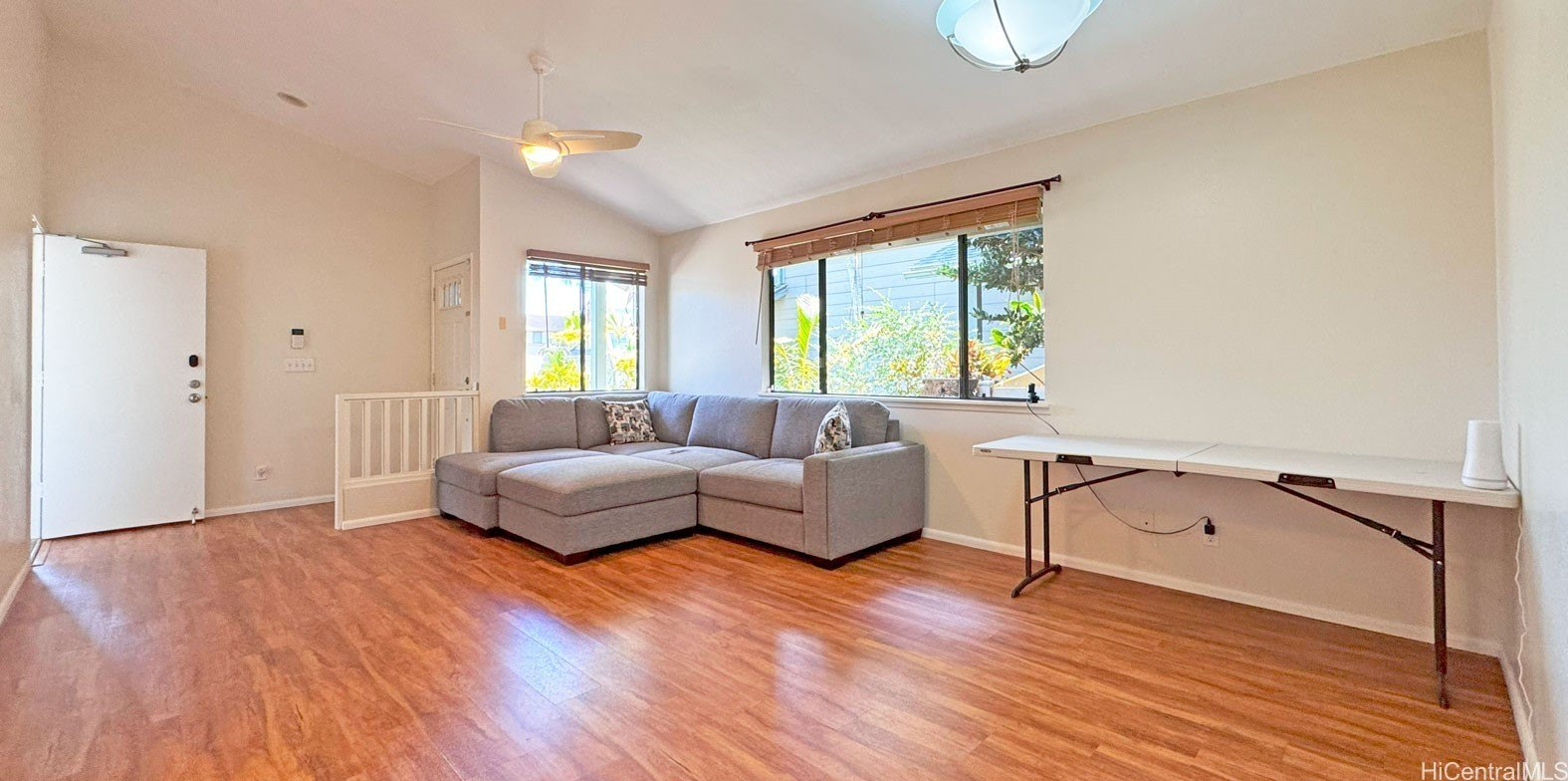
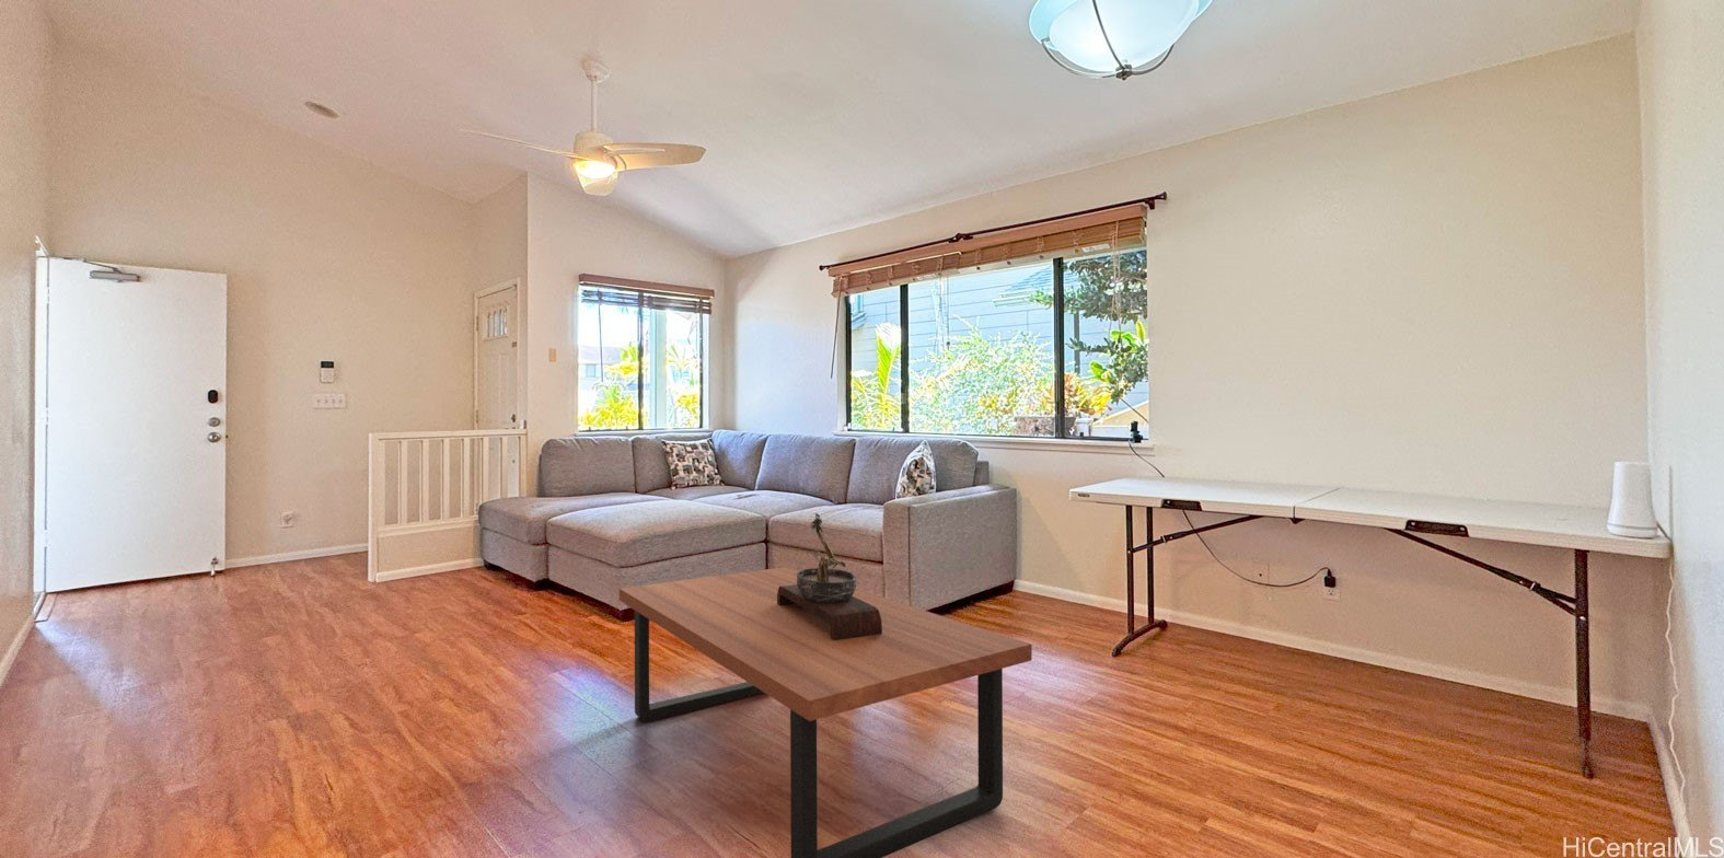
+ coffee table [618,566,1034,858]
+ bonsai tree [777,512,882,640]
